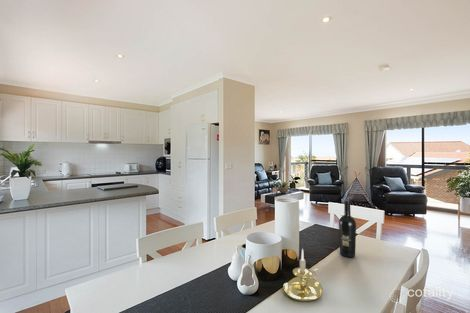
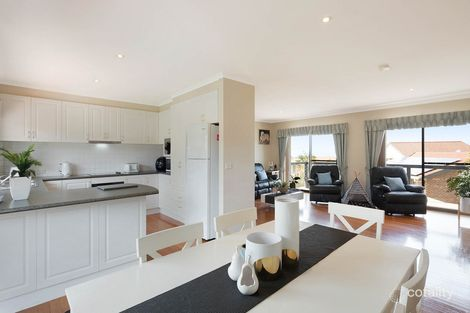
- candle holder [282,248,323,303]
- wine bottle [338,200,357,258]
